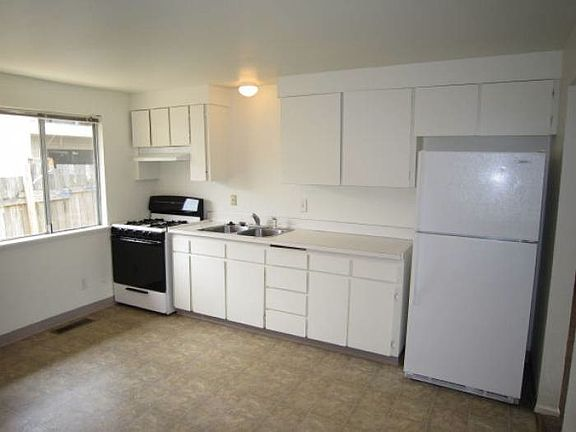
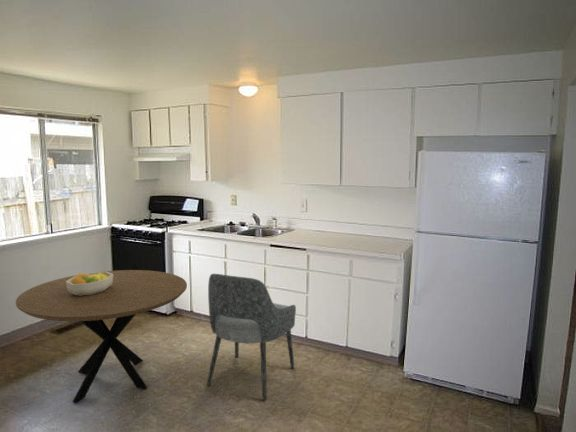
+ fruit bowl [66,271,113,296]
+ dining table [15,269,188,404]
+ dining chair [206,273,297,401]
